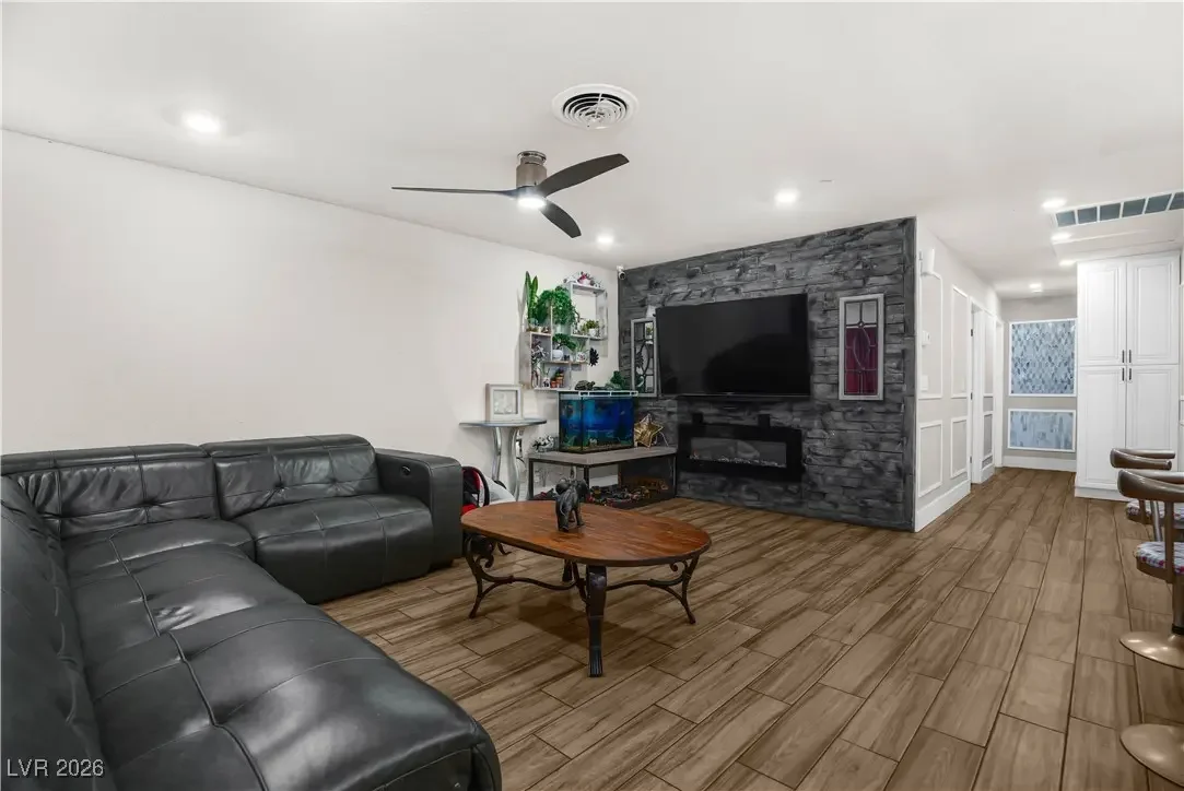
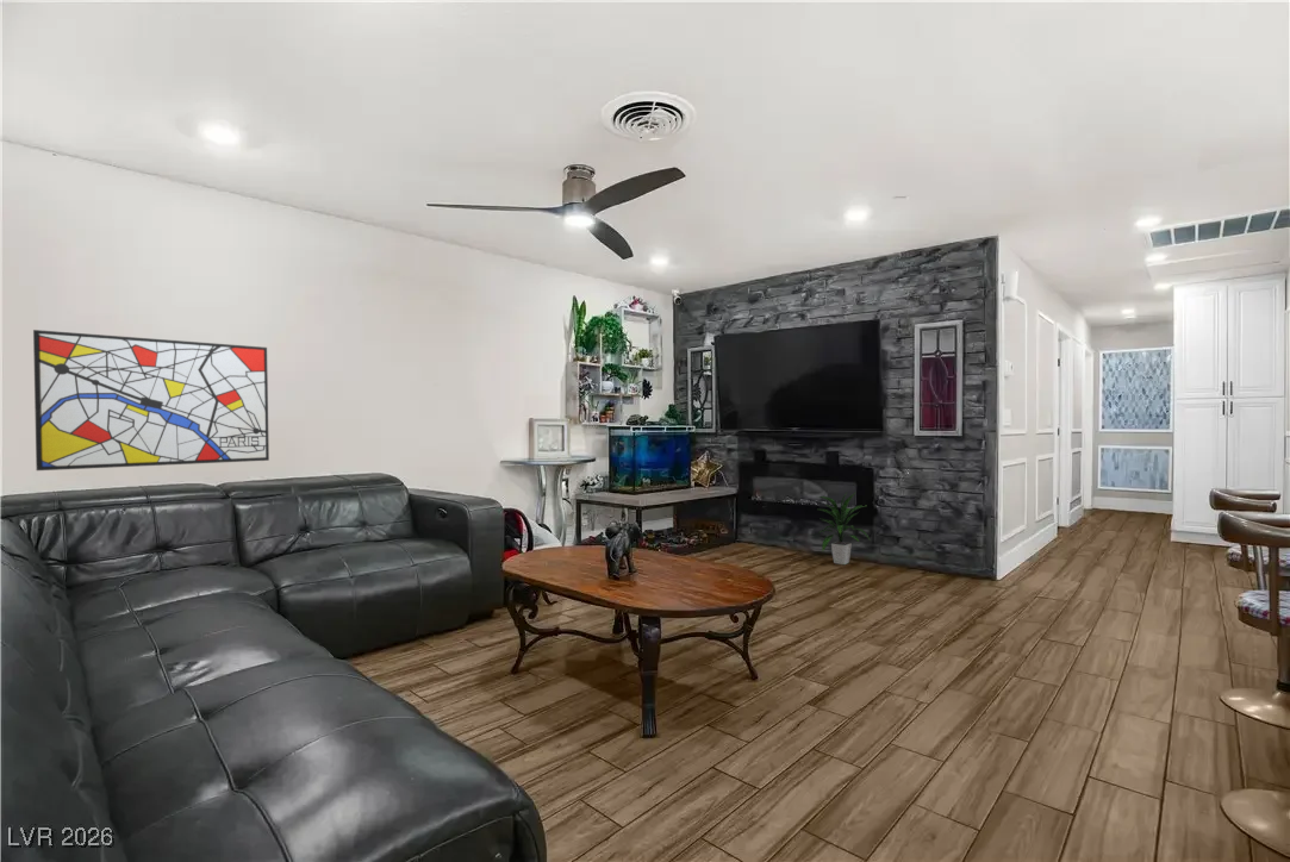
+ wall art [32,329,270,471]
+ indoor plant [817,491,871,566]
